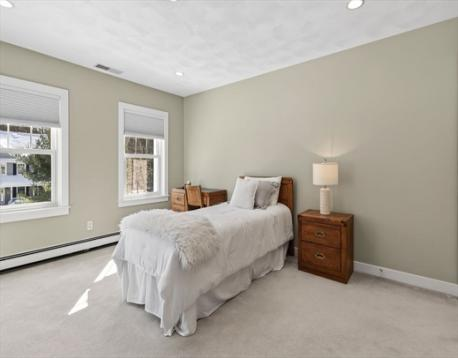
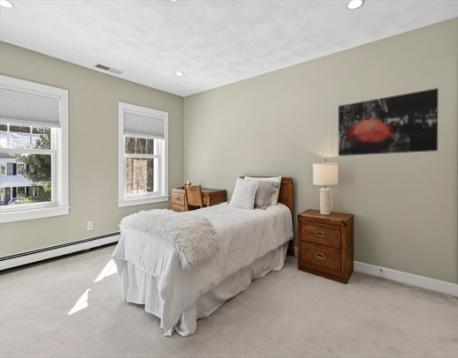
+ wall art [337,87,439,157]
